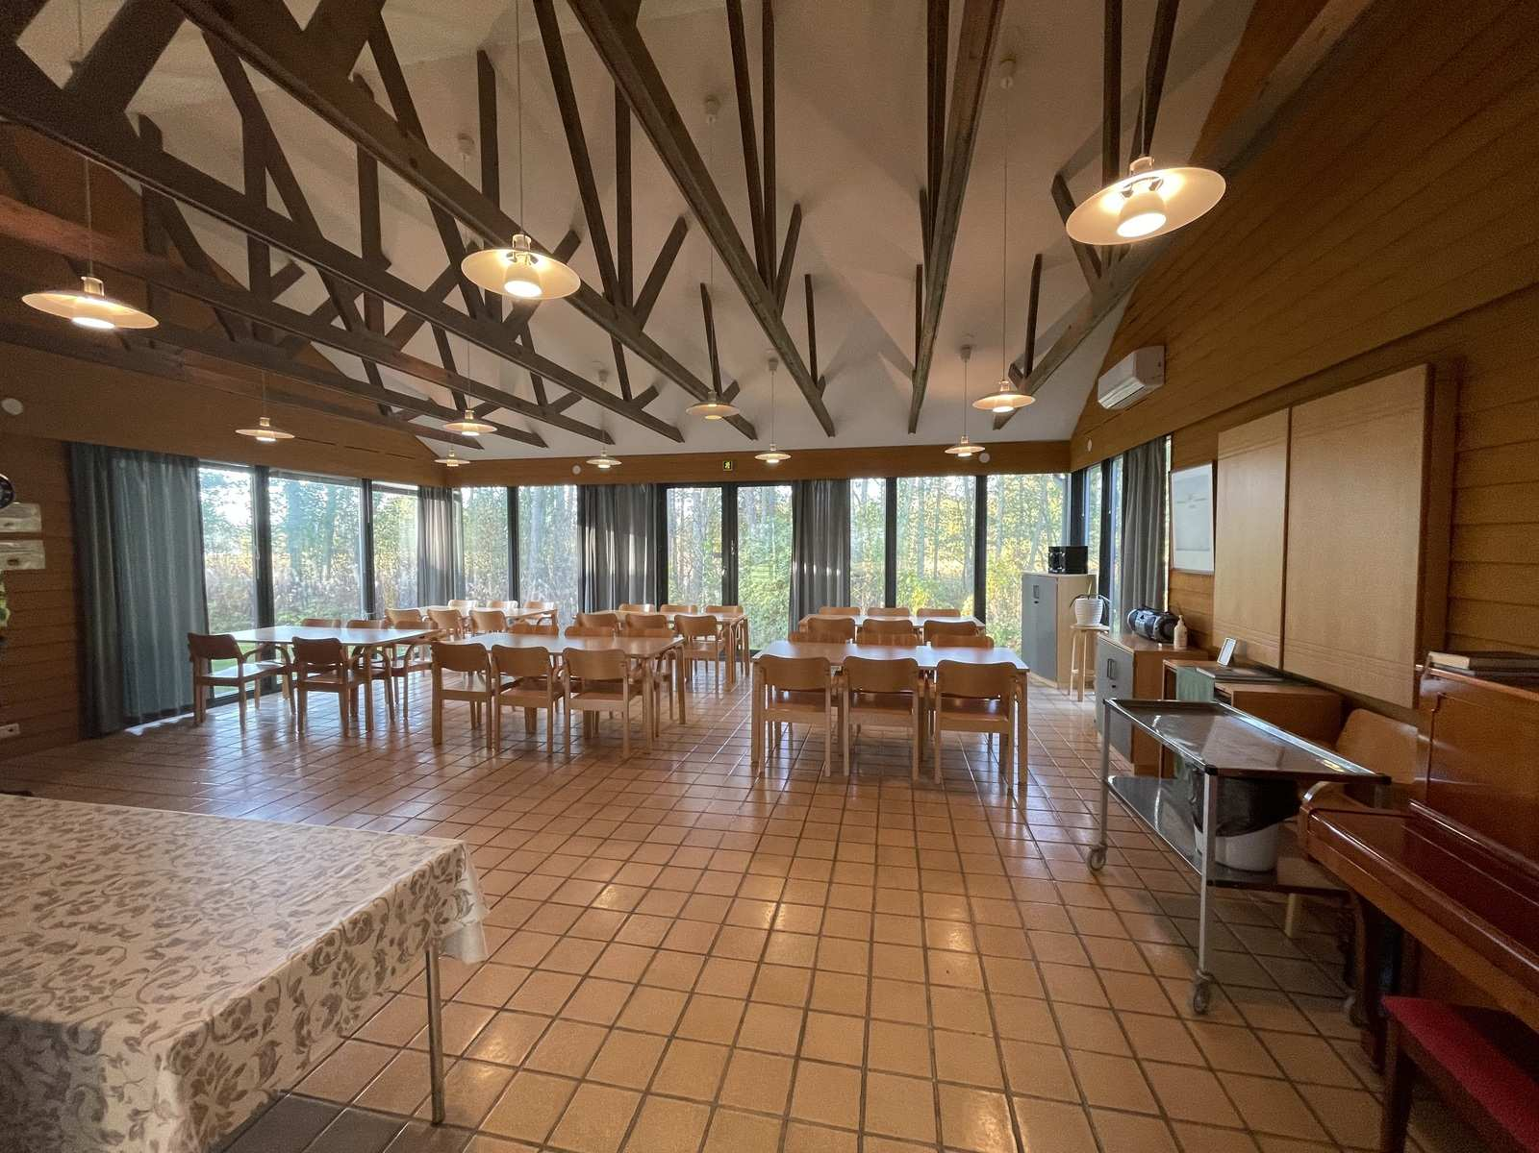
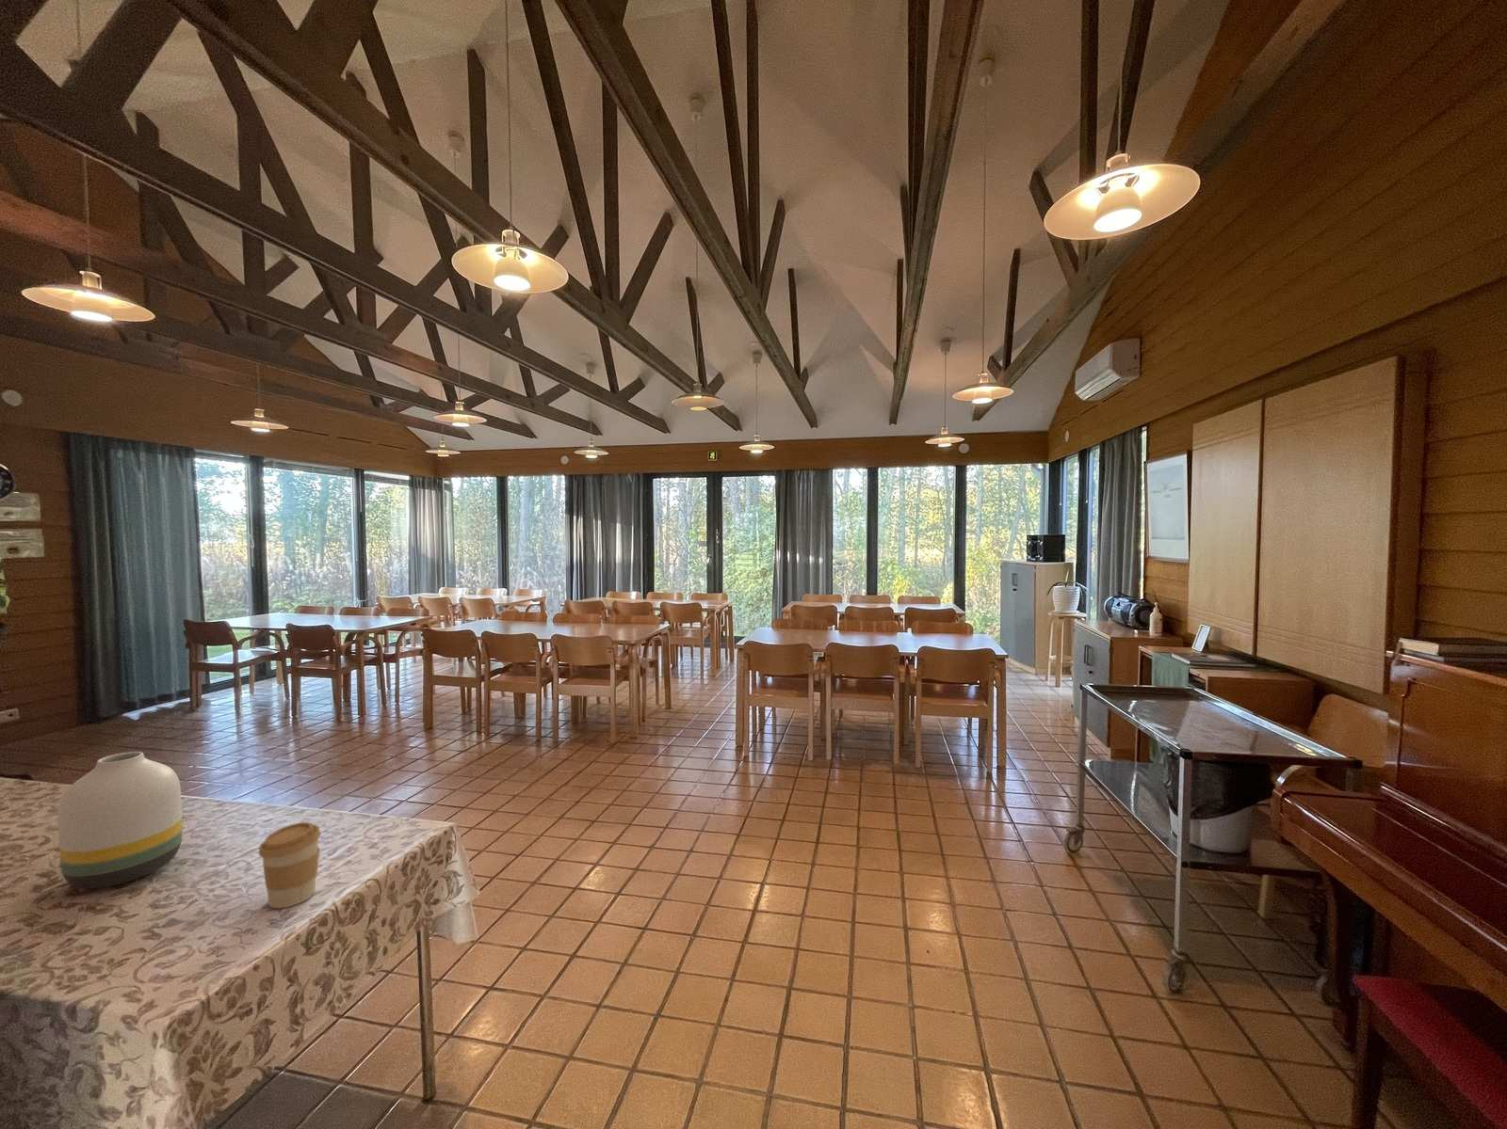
+ coffee cup [257,822,322,908]
+ vase [57,751,183,889]
